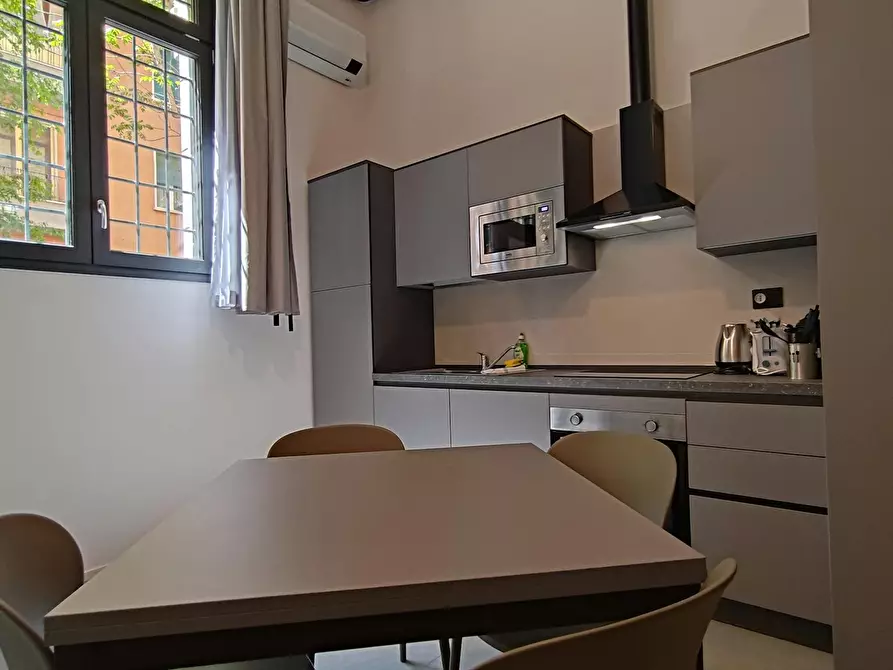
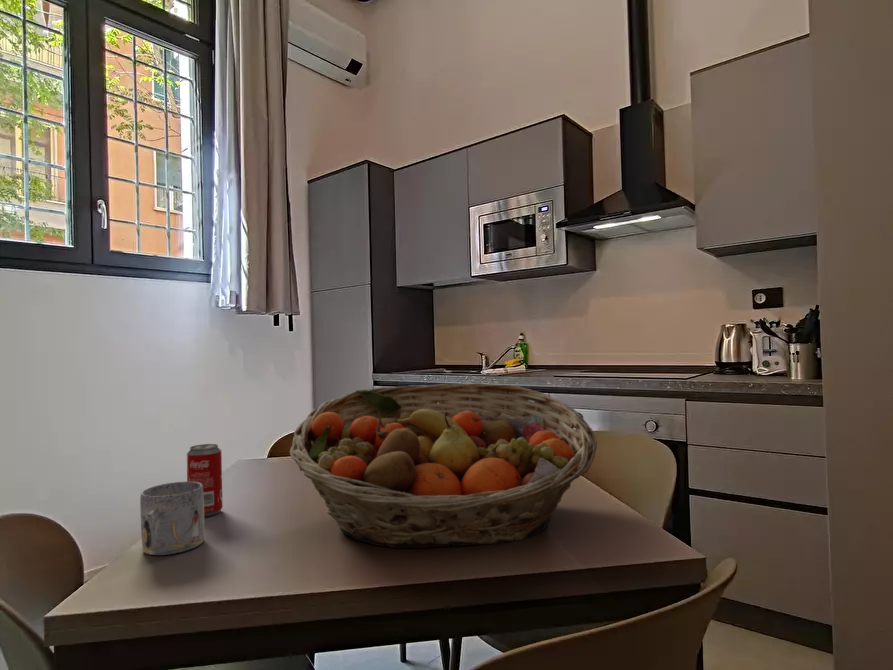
+ mug [139,481,205,556]
+ beverage can [186,443,224,518]
+ fruit basket [289,382,598,549]
